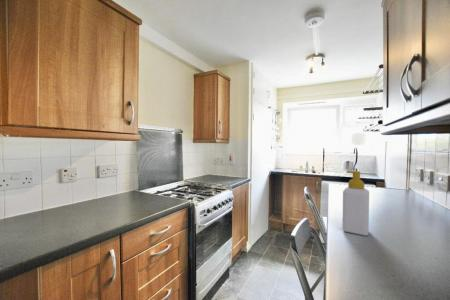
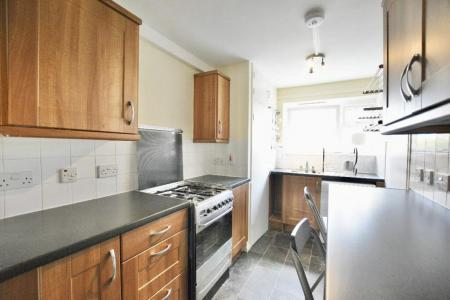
- soap bottle [341,170,370,237]
